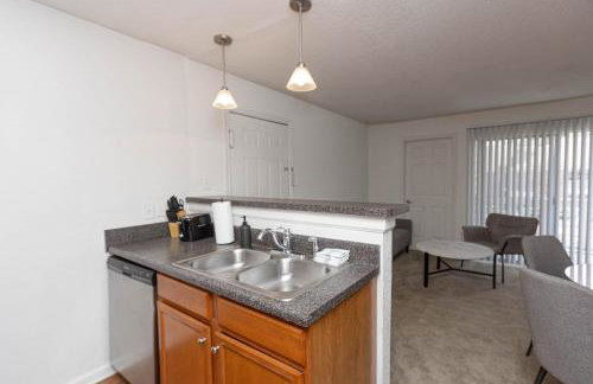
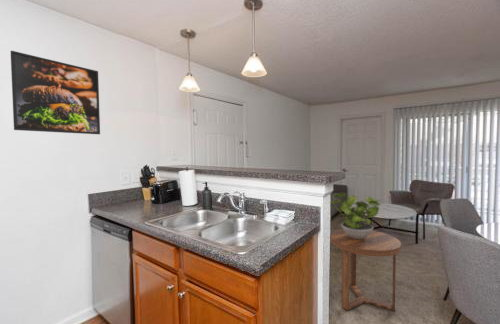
+ potted plant [330,192,382,239]
+ side table [329,228,402,312]
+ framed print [10,50,101,135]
